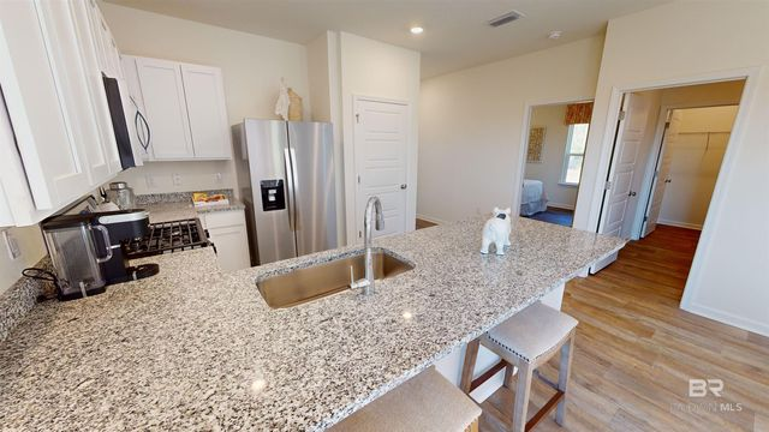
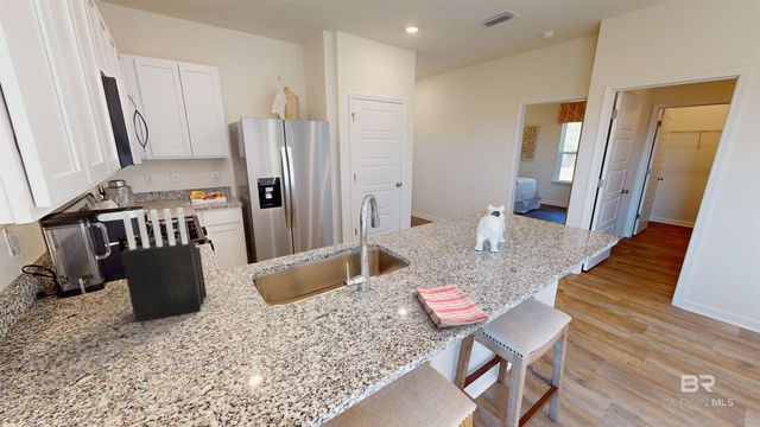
+ knife block [120,206,208,323]
+ dish towel [414,283,489,329]
